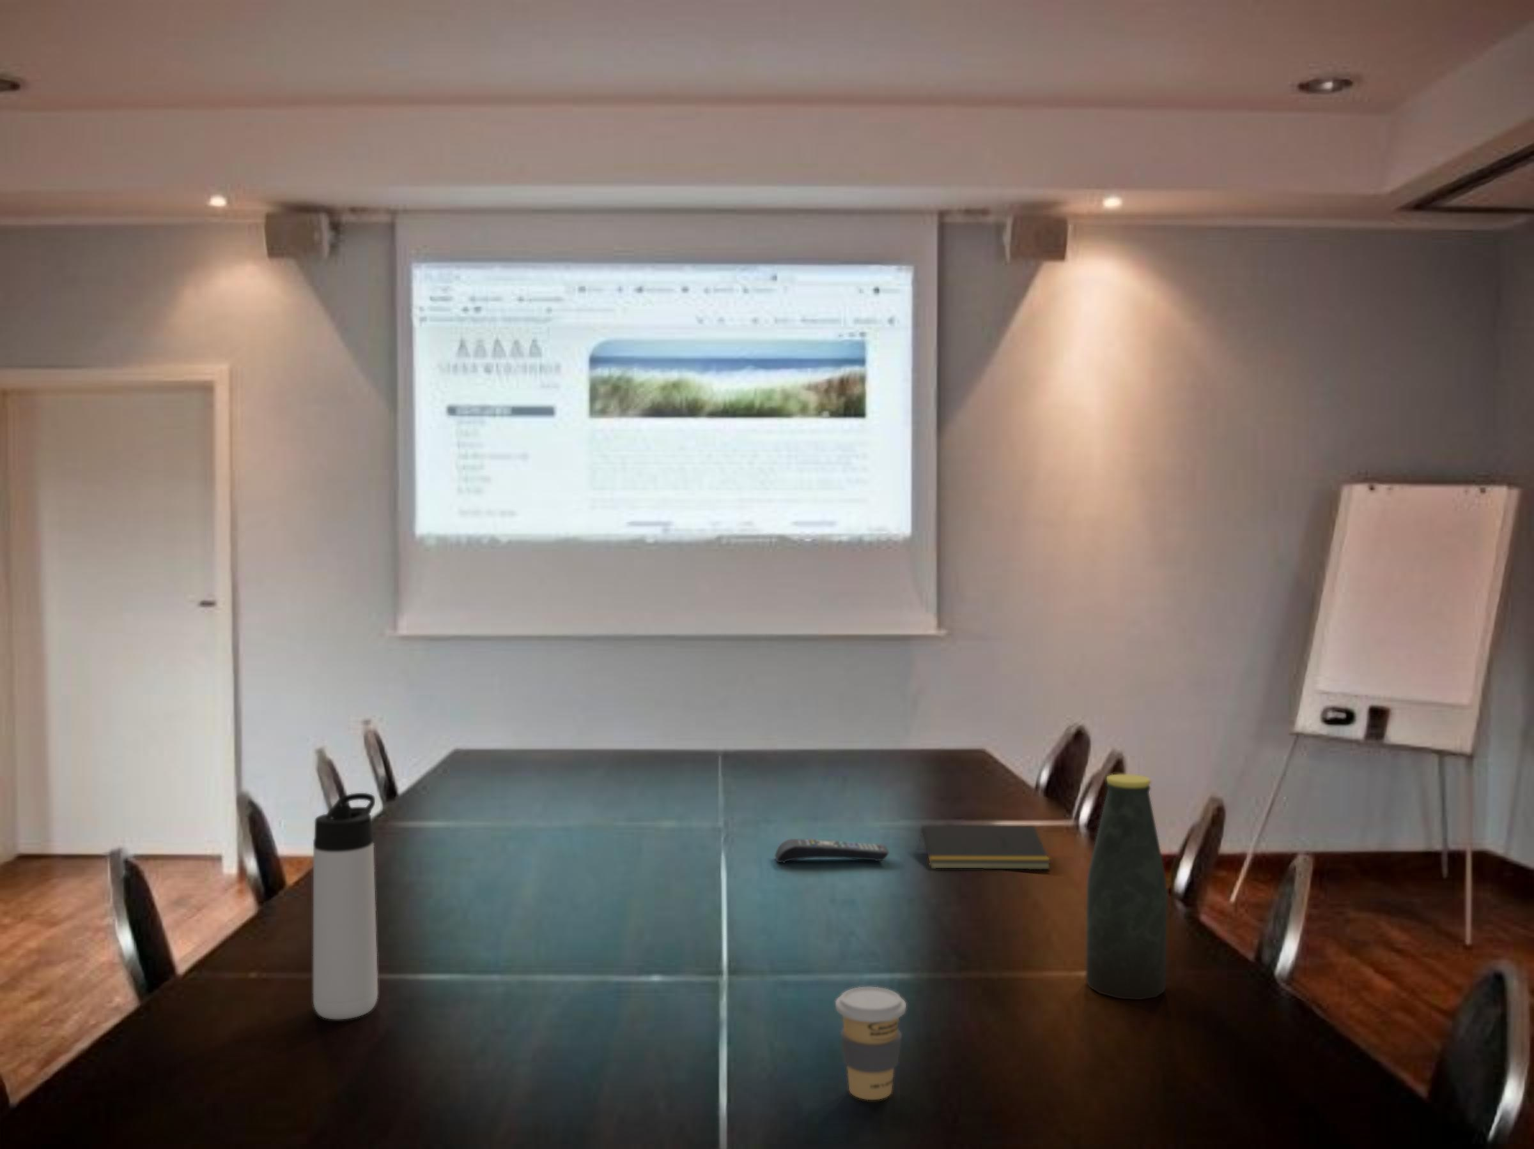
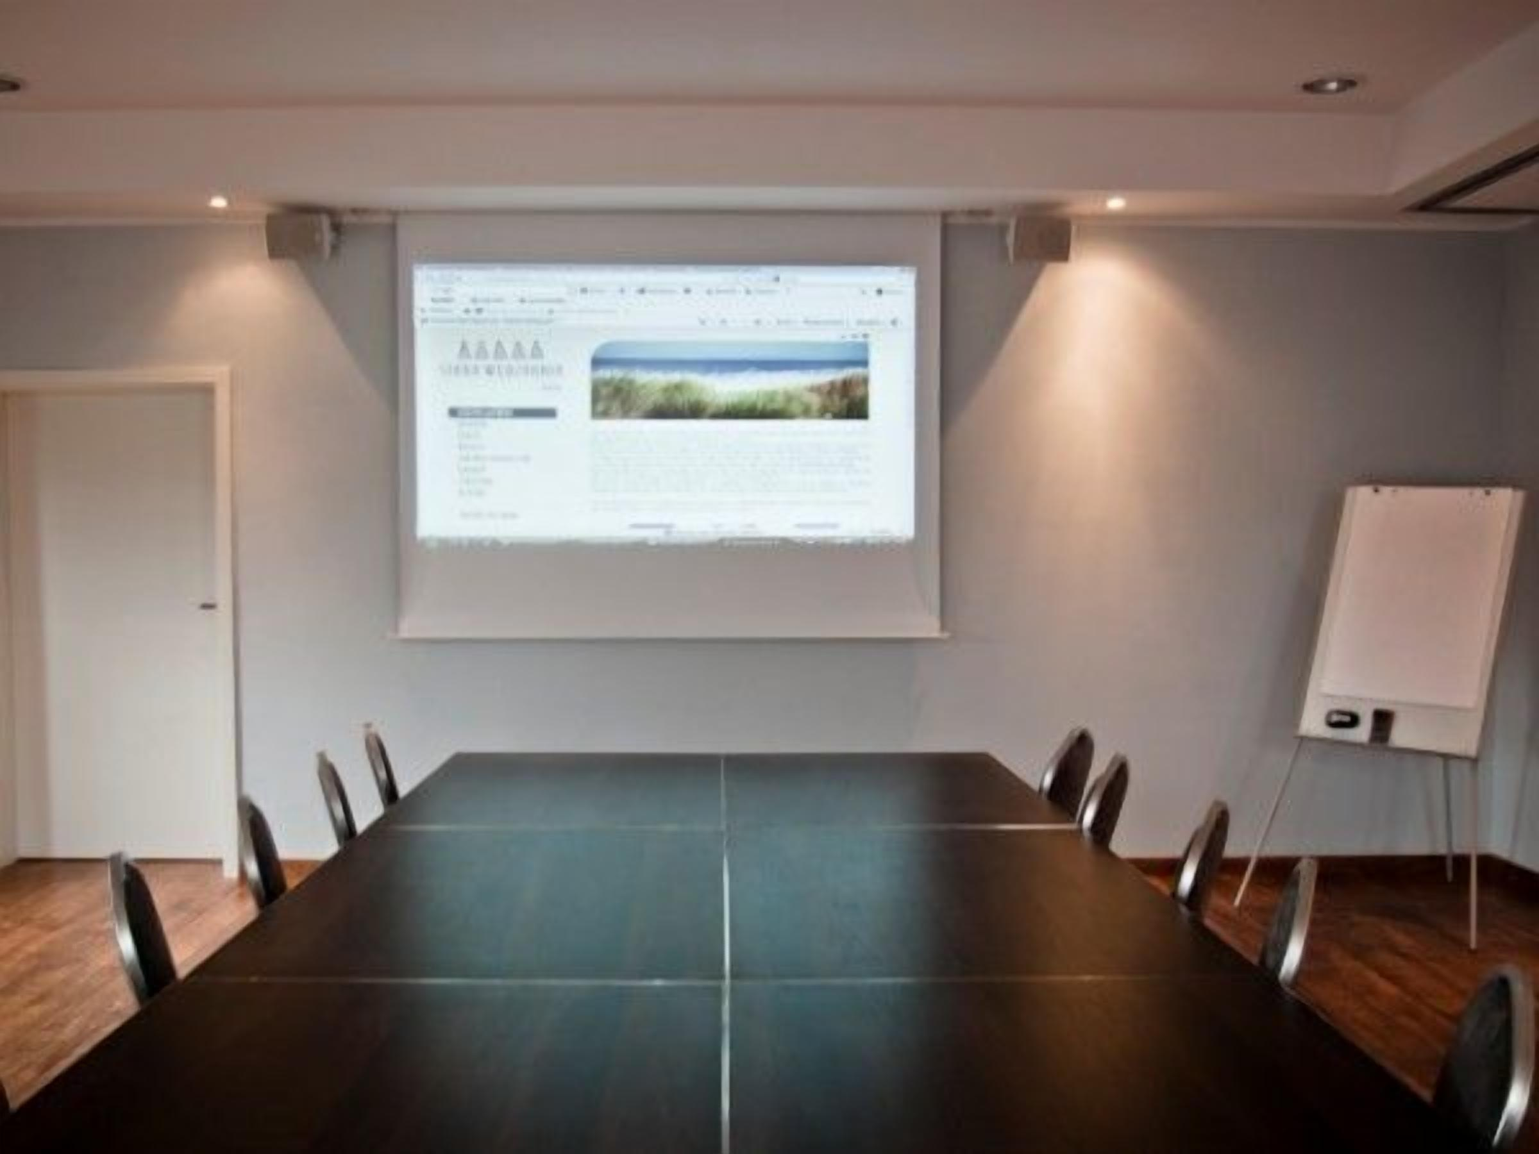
- bottle [1086,774,1168,1001]
- remote control [774,838,890,864]
- thermos bottle [313,792,378,1020]
- coffee cup [835,986,907,1101]
- notepad [918,826,1051,870]
